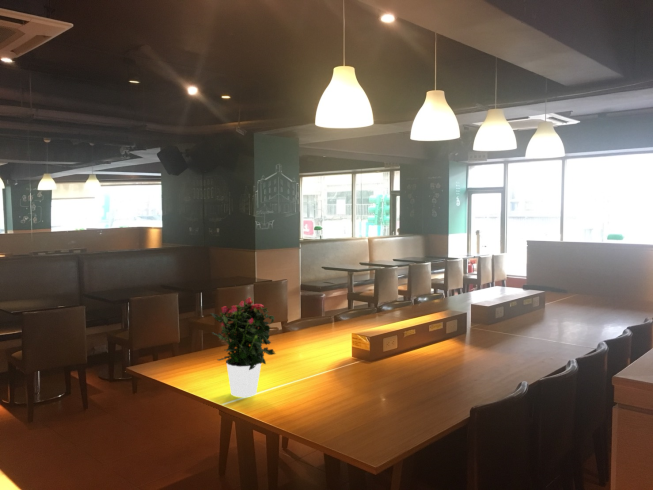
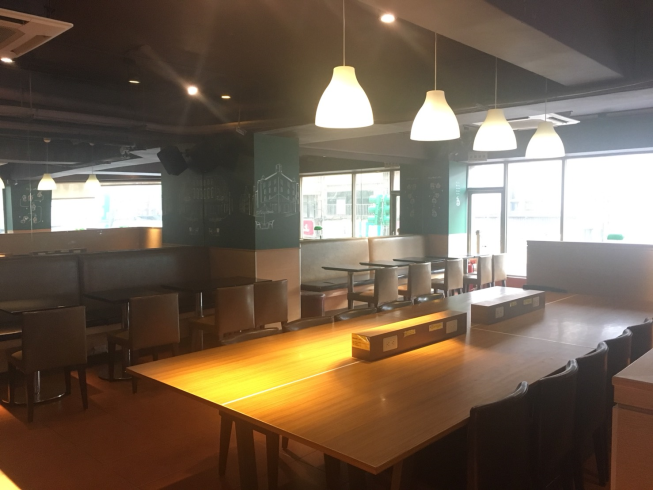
- potted flower [209,296,277,398]
